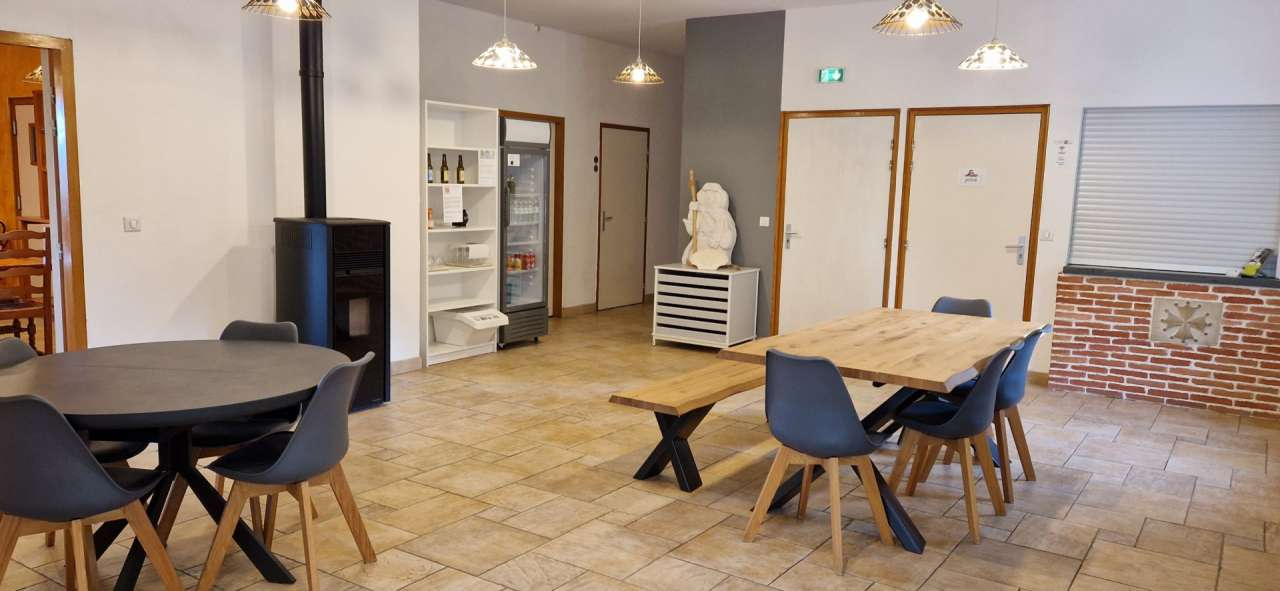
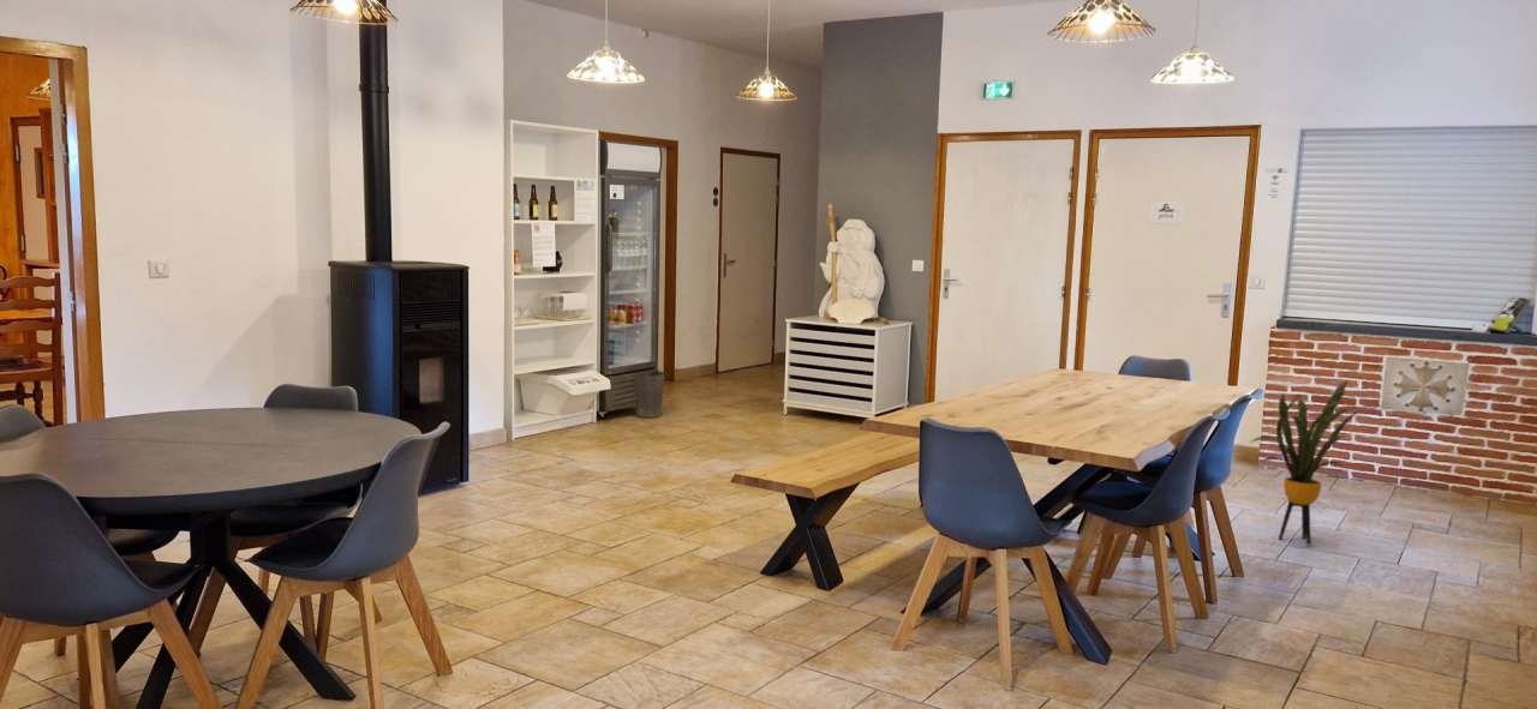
+ waste basket [632,369,666,419]
+ house plant [1246,379,1366,546]
